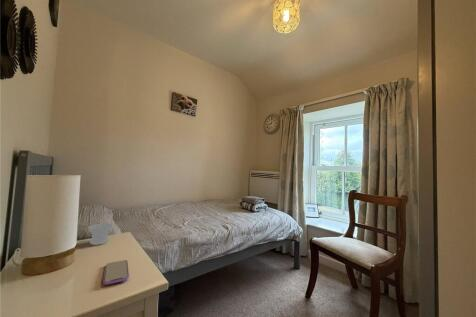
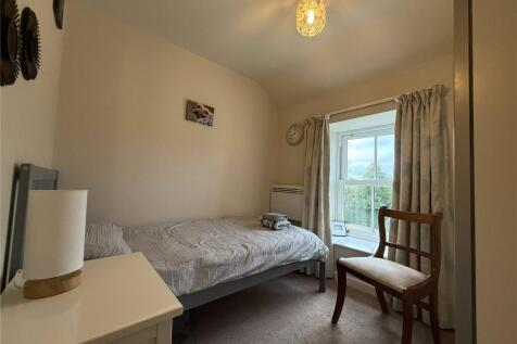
- cup [87,222,113,246]
- smartphone [102,259,130,286]
